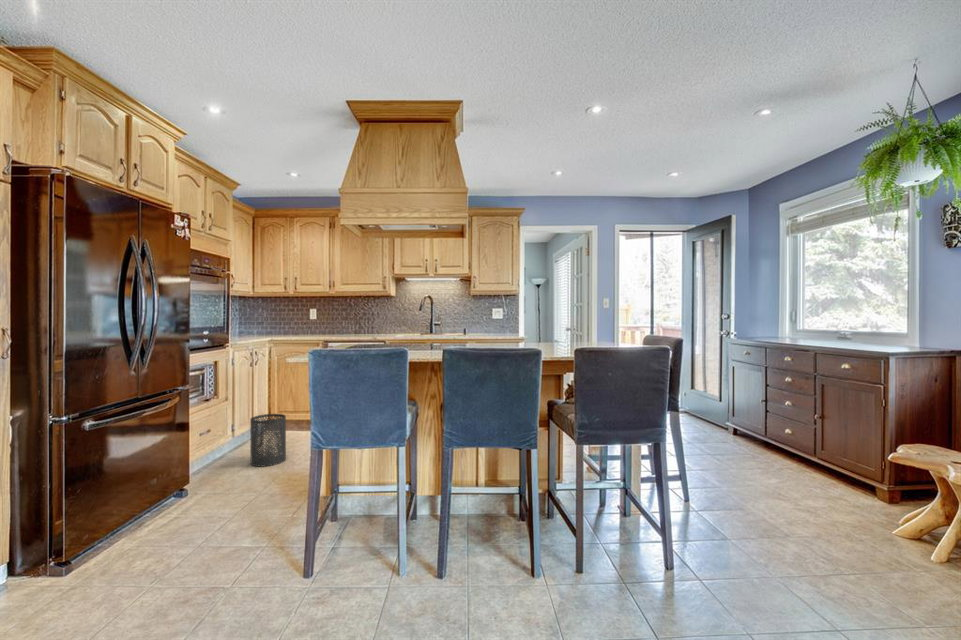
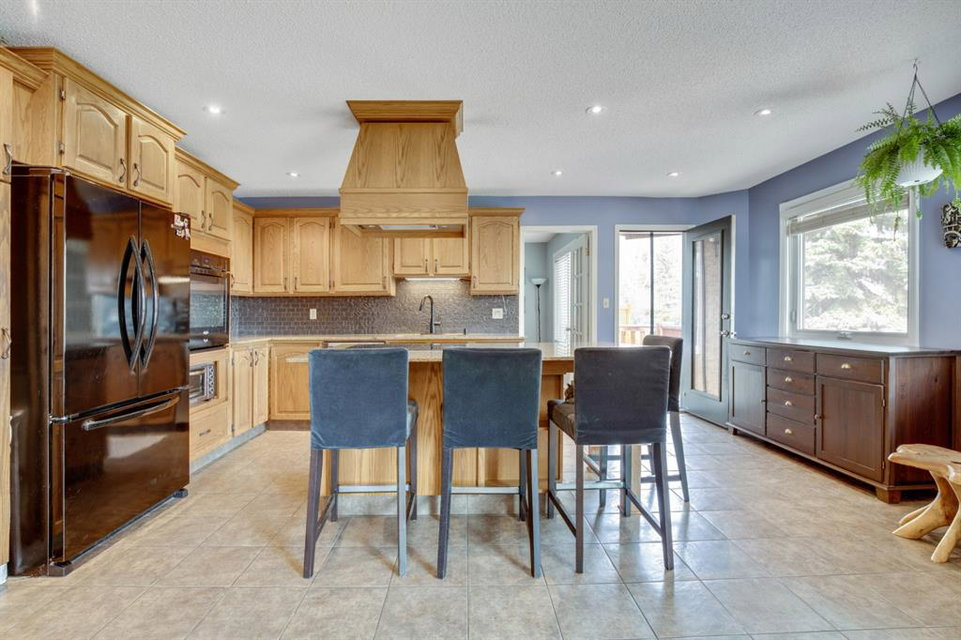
- trash can [249,413,287,468]
